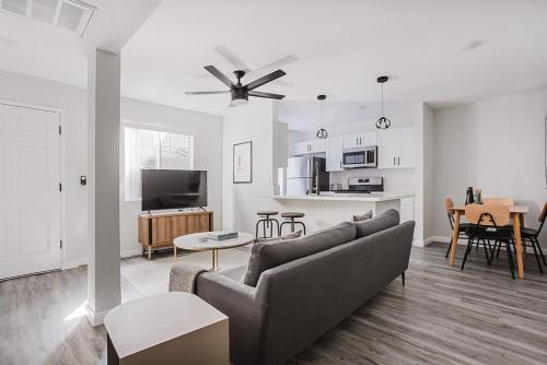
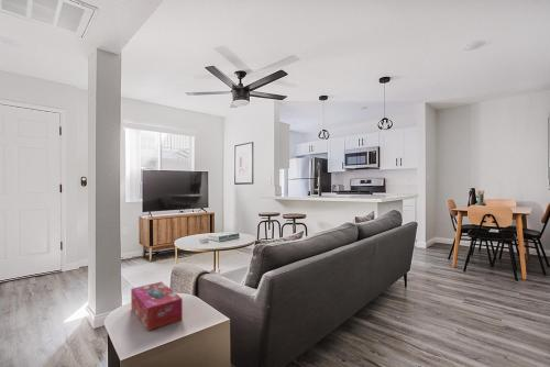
+ tissue box [130,281,184,332]
